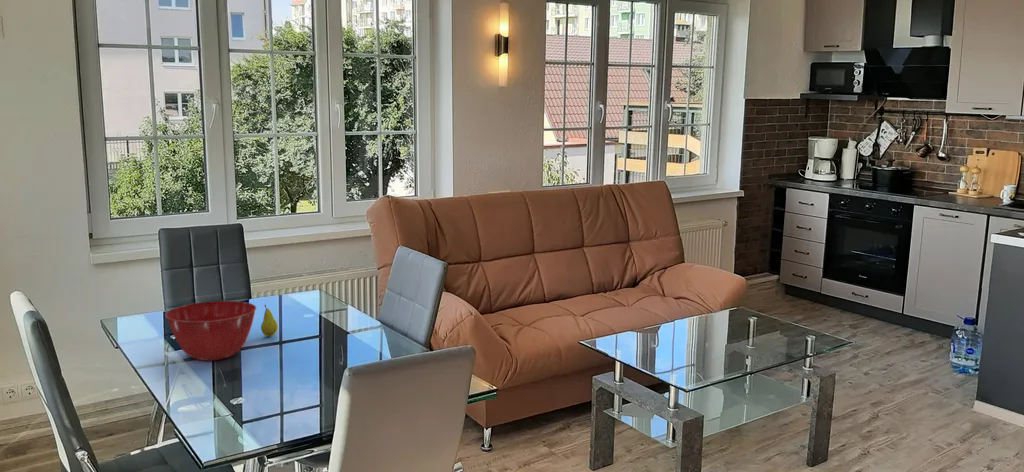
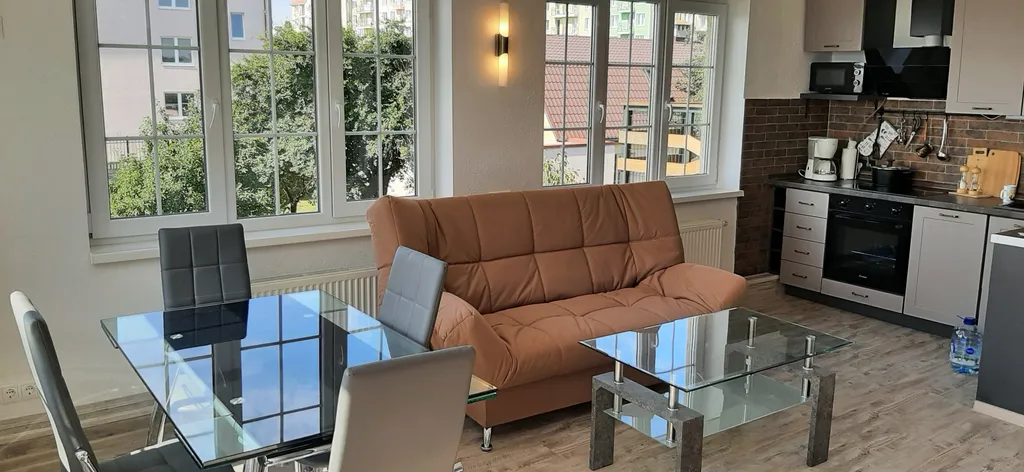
- mixing bowl [164,300,257,362]
- fruit [260,304,278,337]
